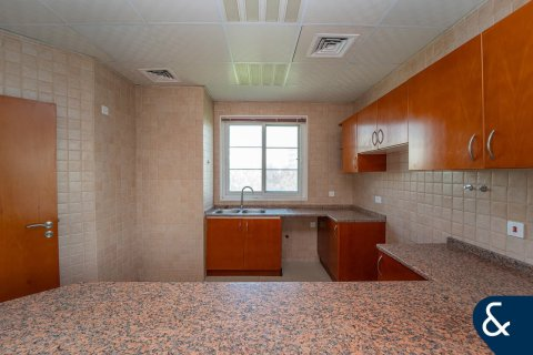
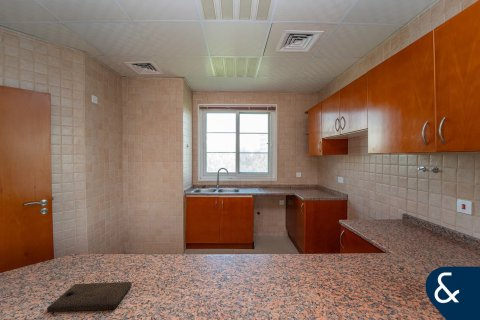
+ cutting board [46,281,133,313]
